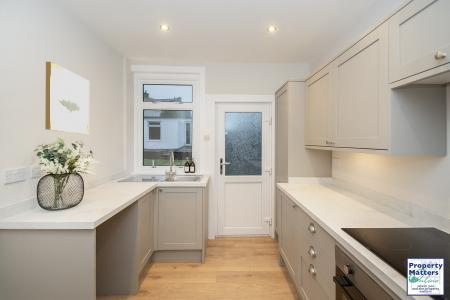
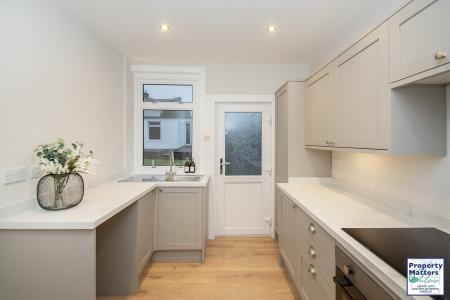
- wall art [44,61,90,135]
